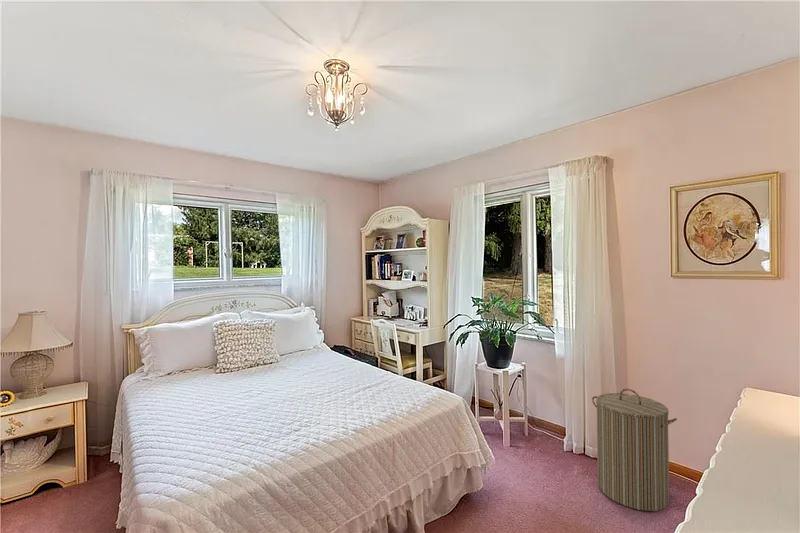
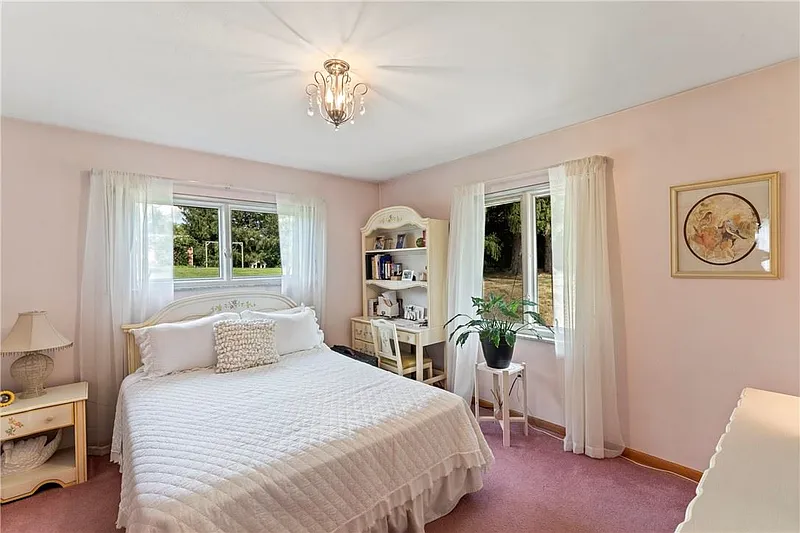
- laundry hamper [591,388,678,512]
